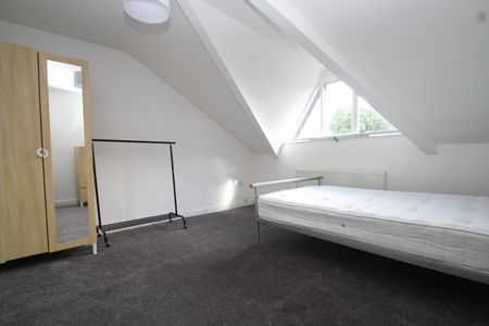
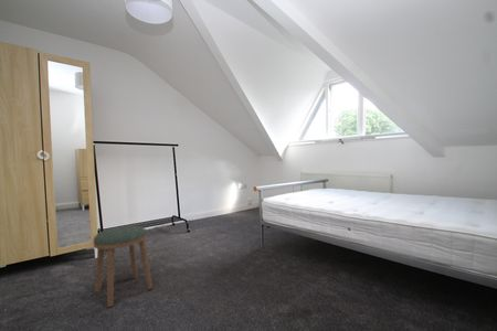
+ stool [93,224,154,308]
